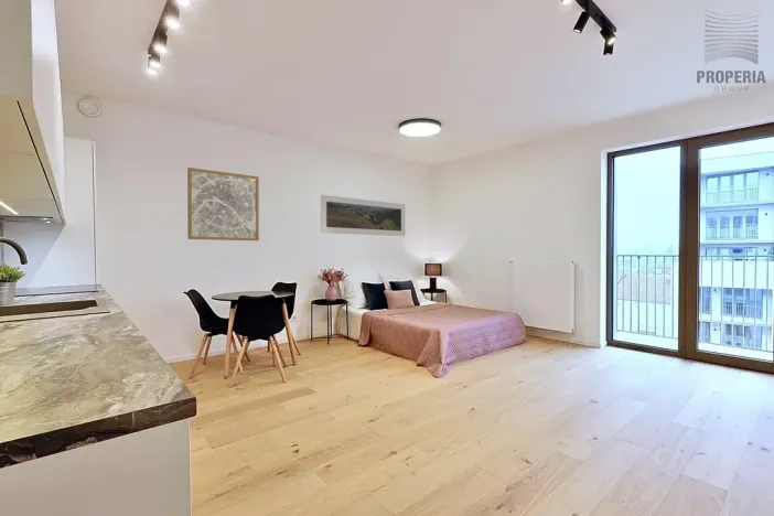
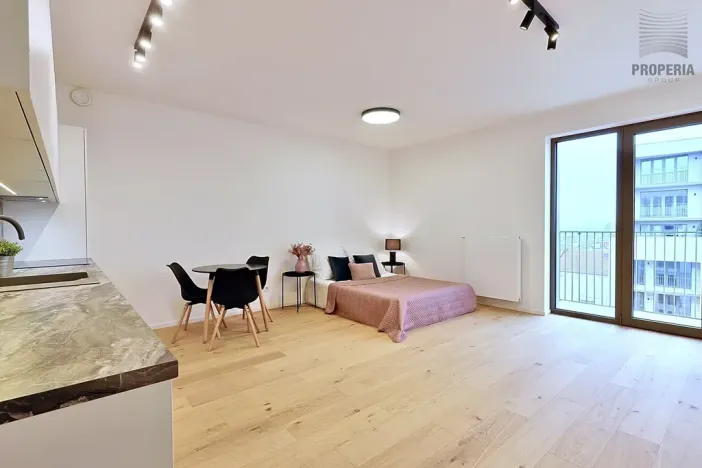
- wall art [186,166,260,241]
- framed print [320,194,406,237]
